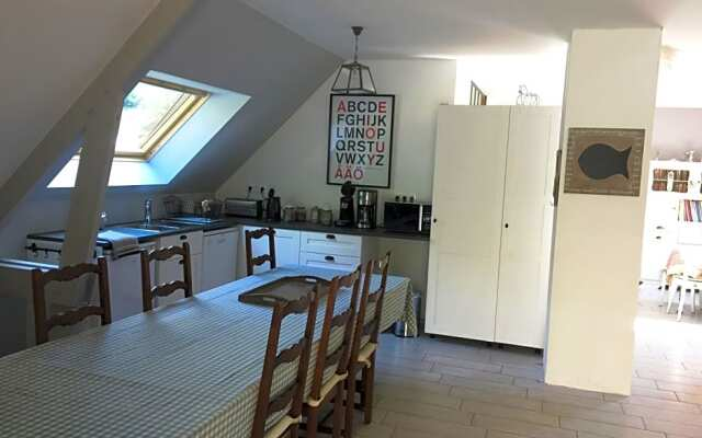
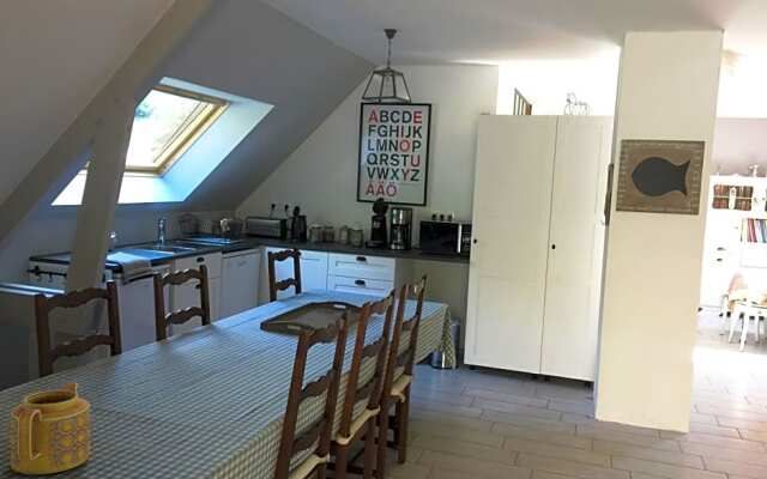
+ teapot [10,382,91,475]
